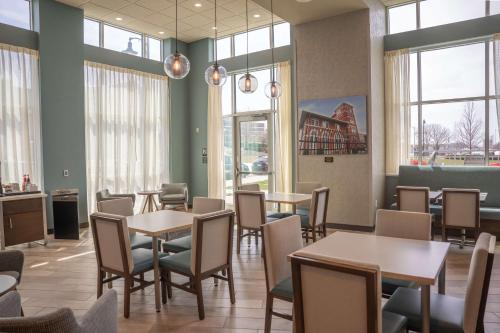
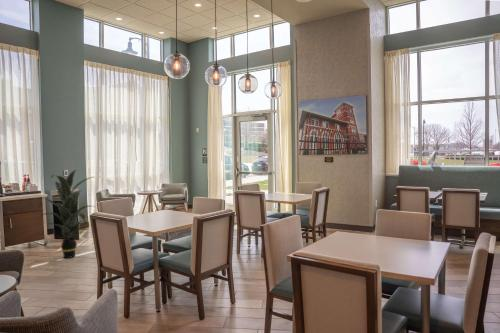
+ indoor plant [38,168,98,259]
